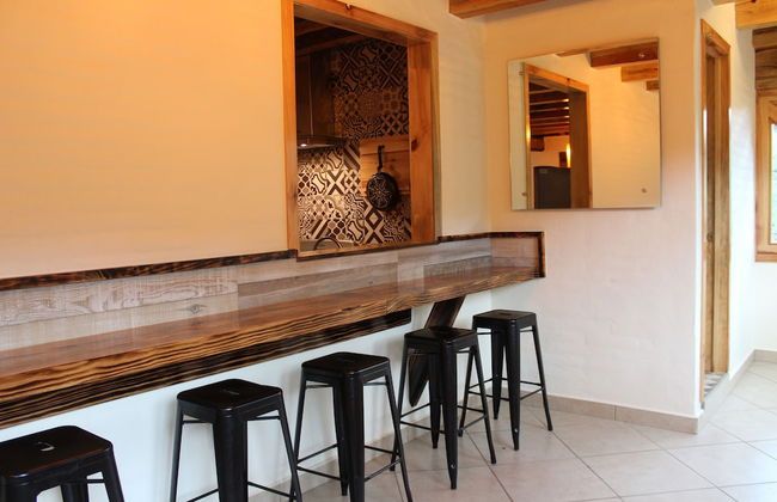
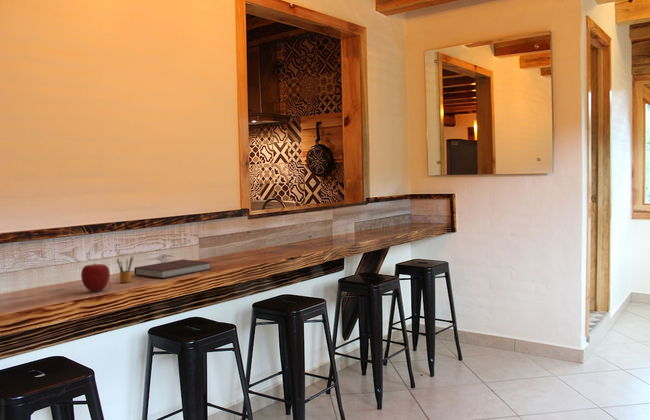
+ notebook [133,259,212,279]
+ pencil box [116,256,134,284]
+ apple [80,262,111,292]
